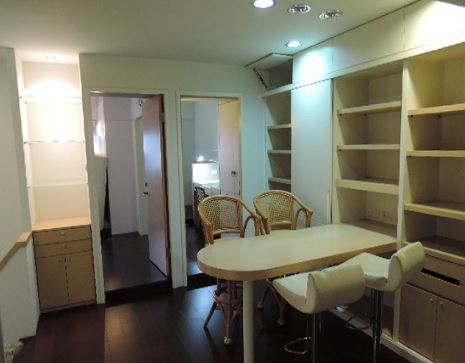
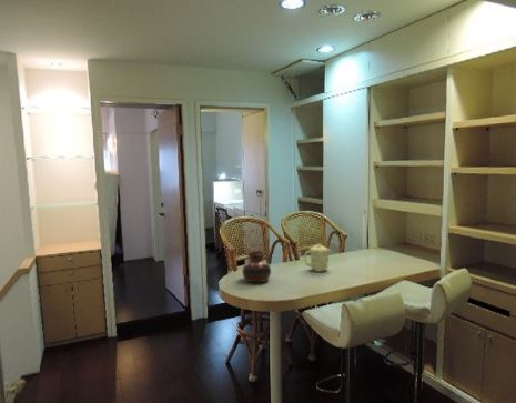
+ mug [303,243,332,272]
+ vase [241,250,272,283]
